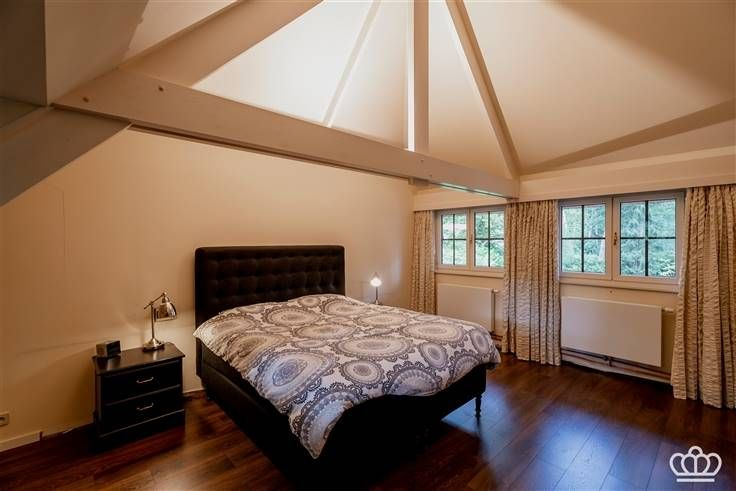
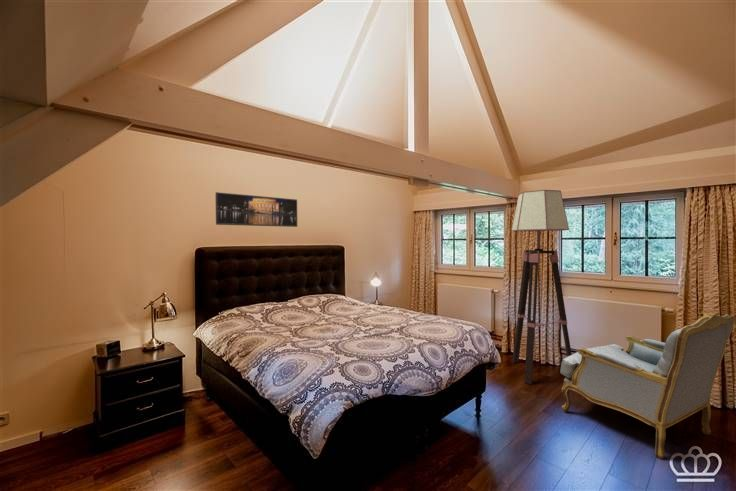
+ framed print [214,191,298,228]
+ armchair [559,312,736,460]
+ floor lamp [510,189,573,385]
